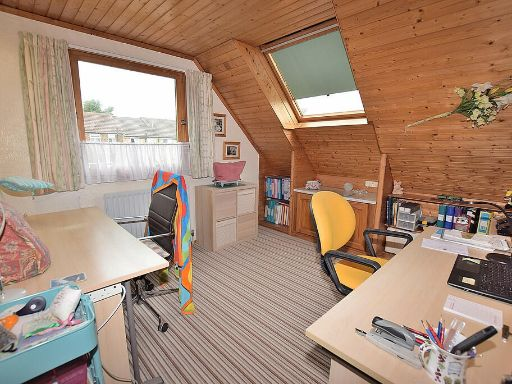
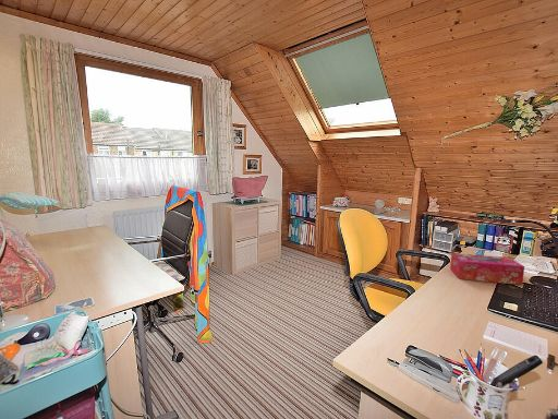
+ tissue box [449,252,525,286]
